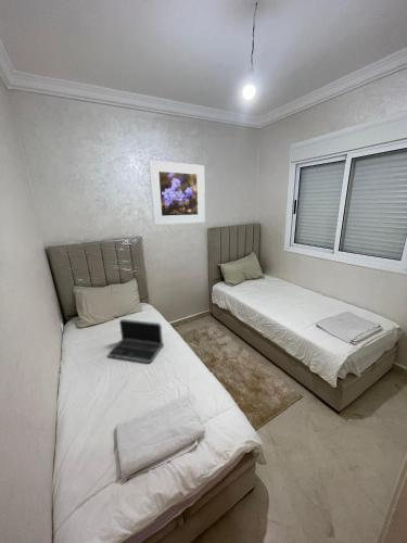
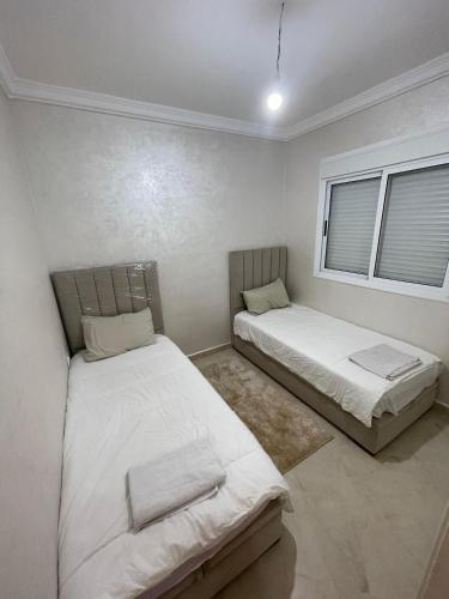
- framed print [148,160,206,226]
- laptop [107,318,165,364]
